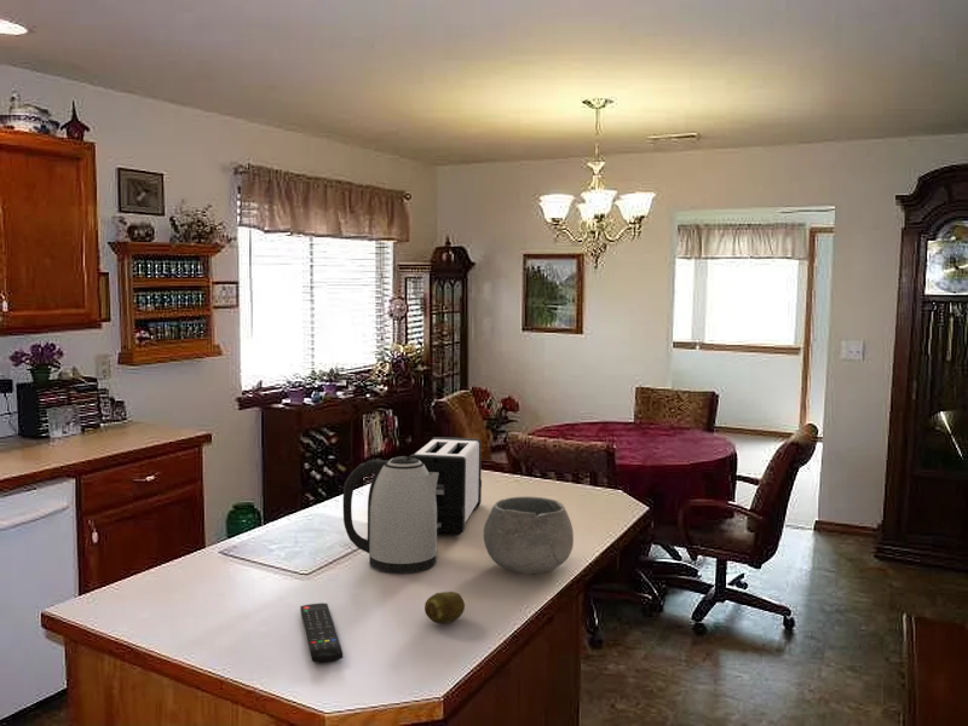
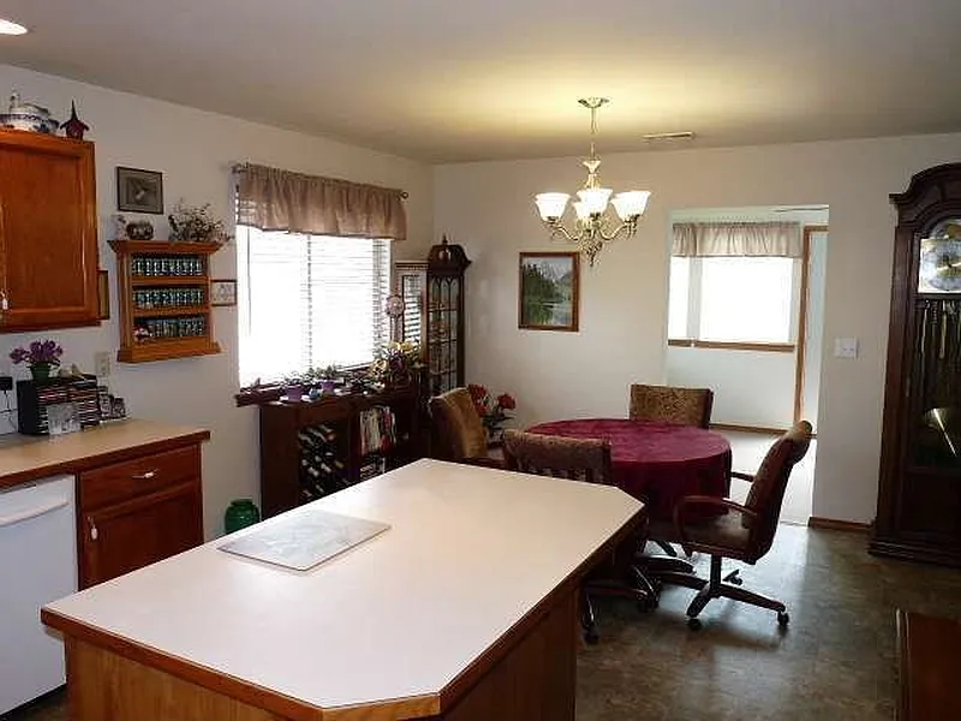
- fruit [424,590,466,624]
- bowl [483,496,575,575]
- toaster [409,436,483,536]
- remote control [299,603,344,664]
- kettle [342,455,439,574]
